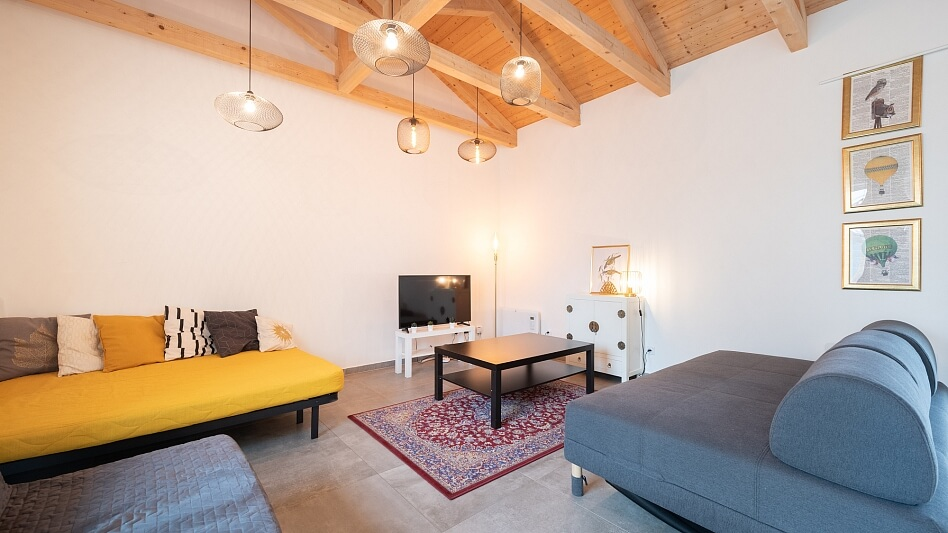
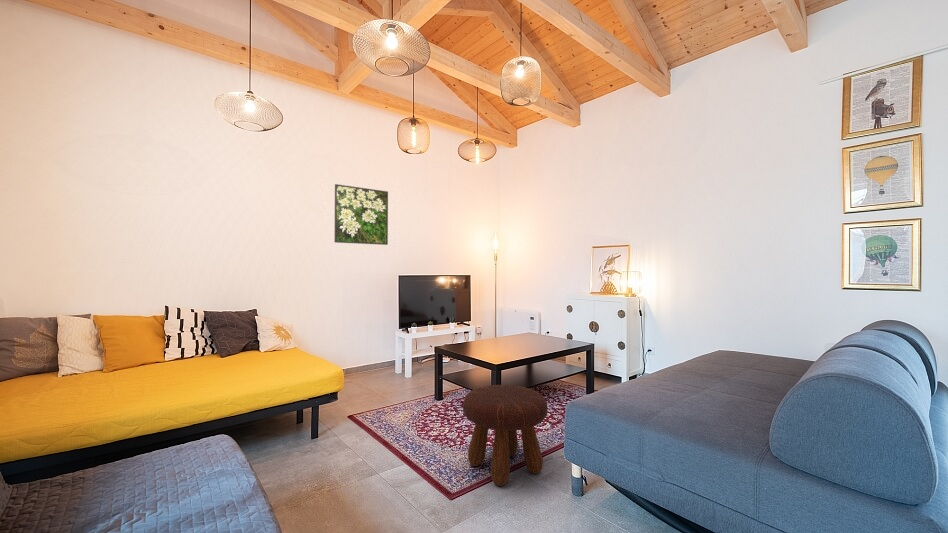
+ footstool [462,384,549,487]
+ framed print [334,183,389,246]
